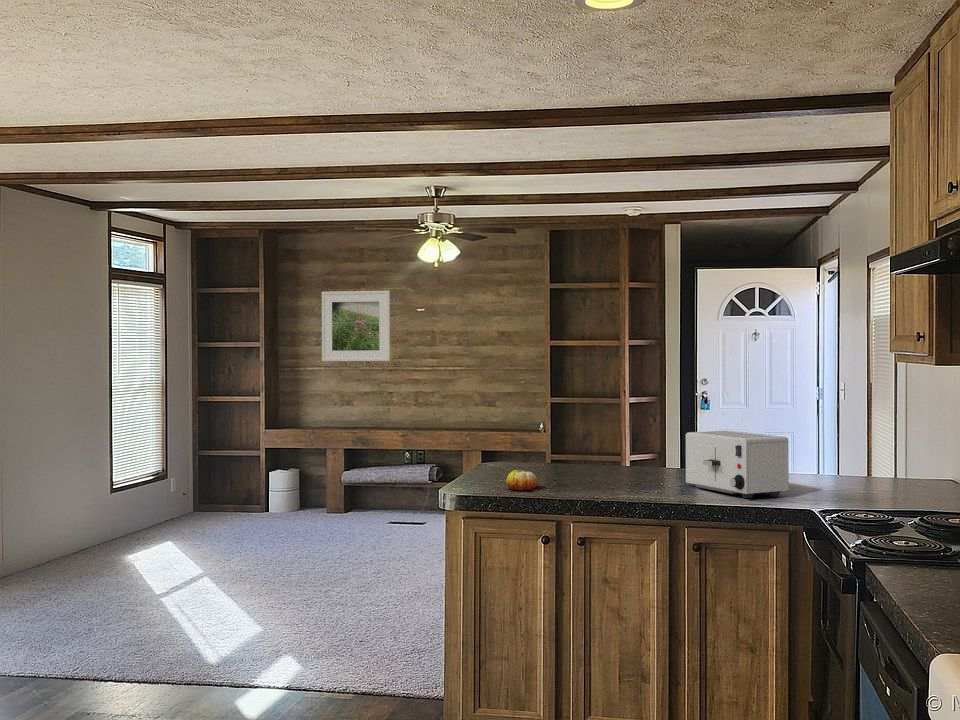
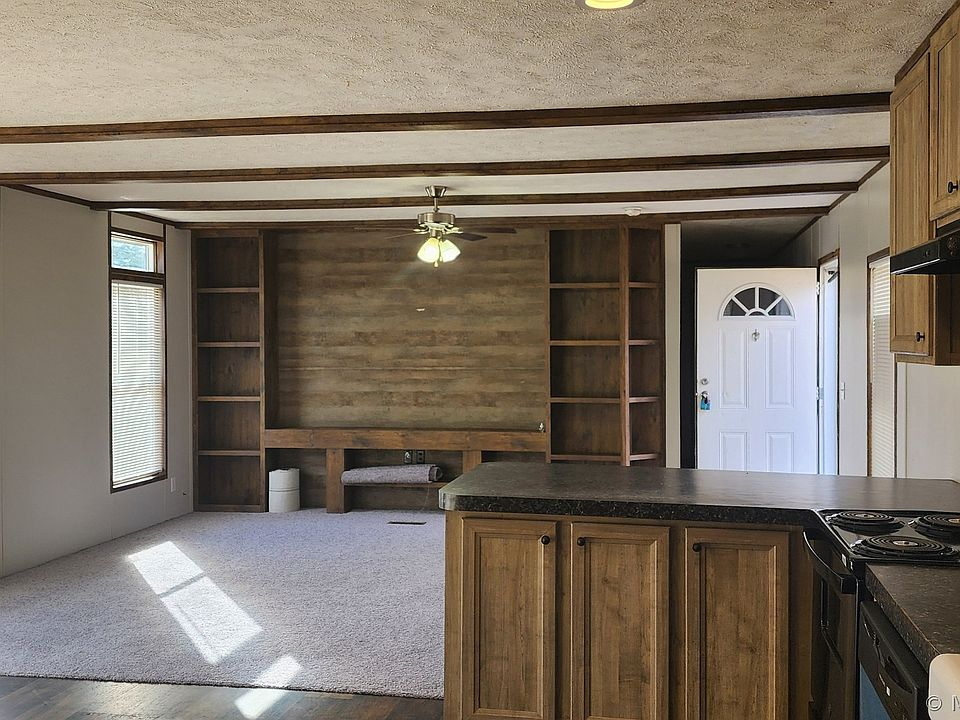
- fruit [505,469,539,491]
- toaster [685,430,790,499]
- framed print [321,290,391,362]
